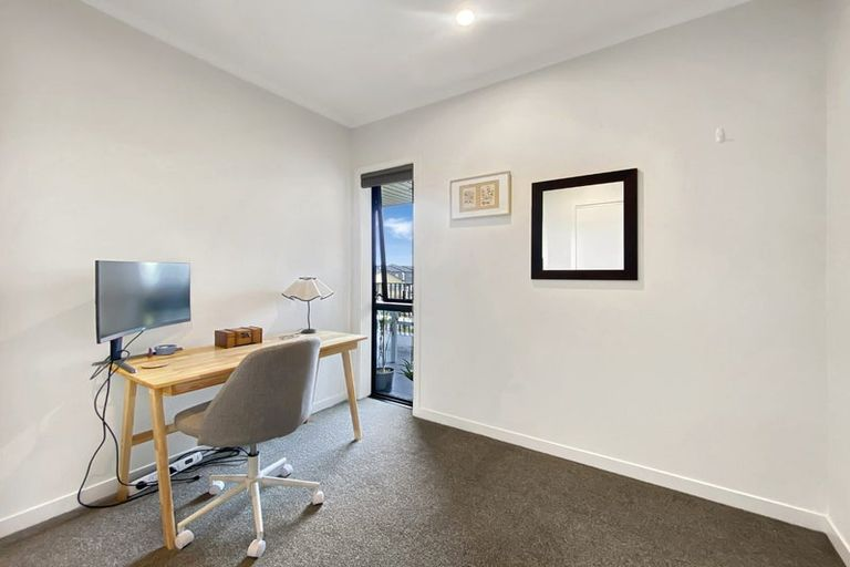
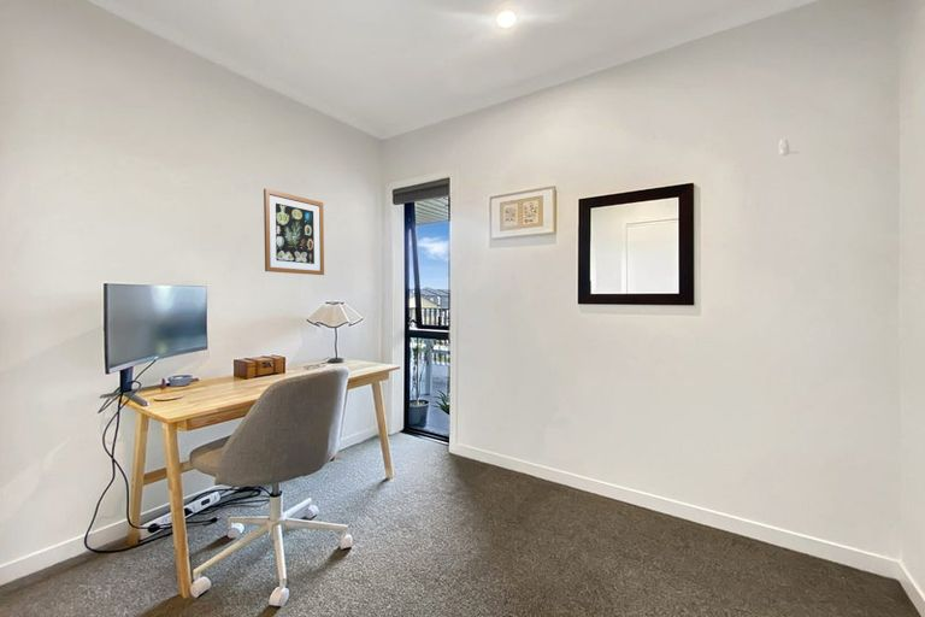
+ wall art [263,188,325,276]
